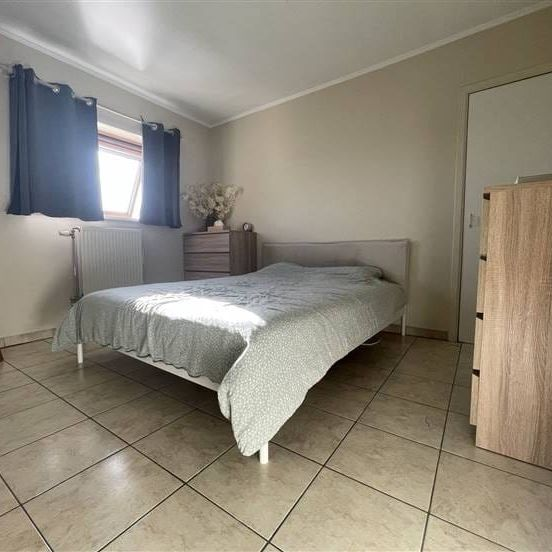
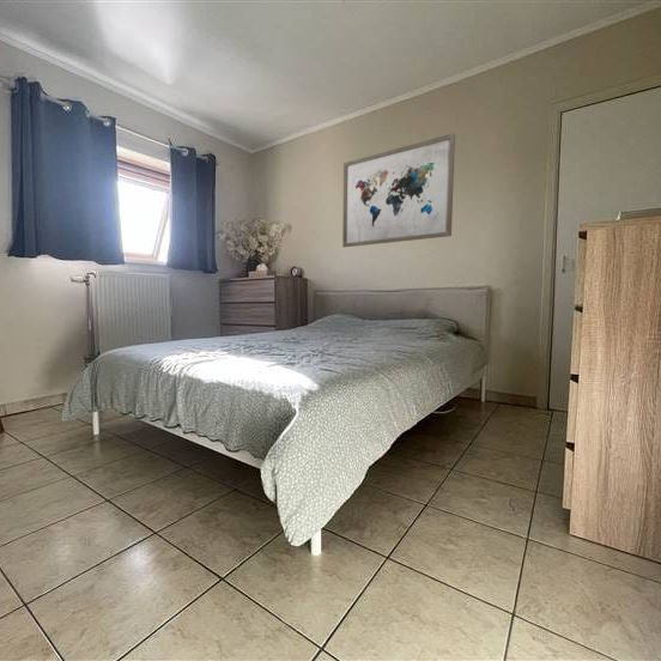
+ wall art [341,132,456,248]
